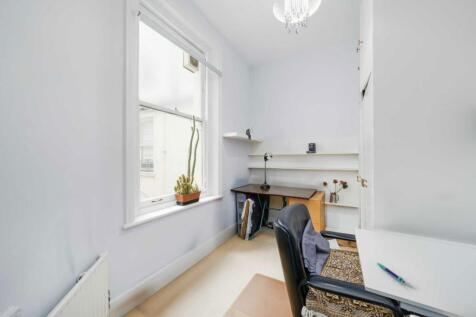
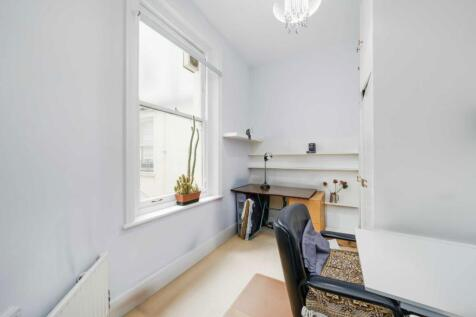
- pen [376,262,406,284]
